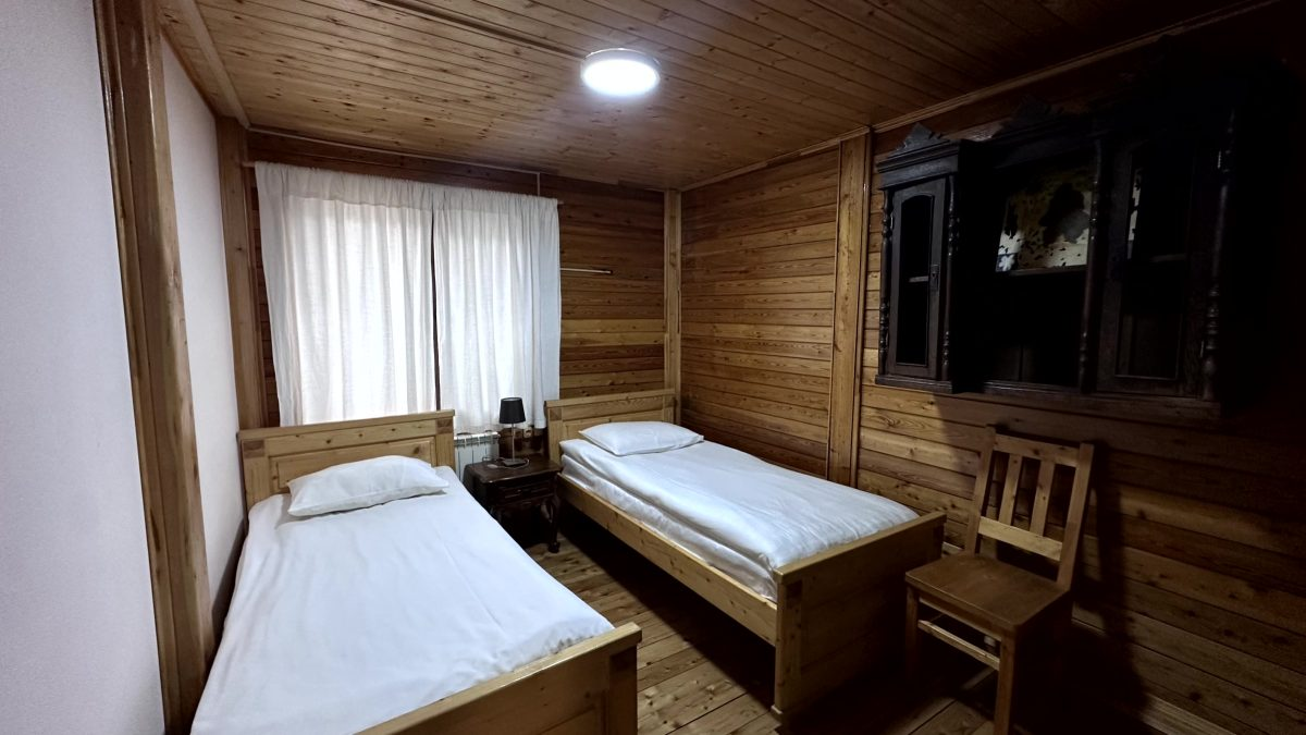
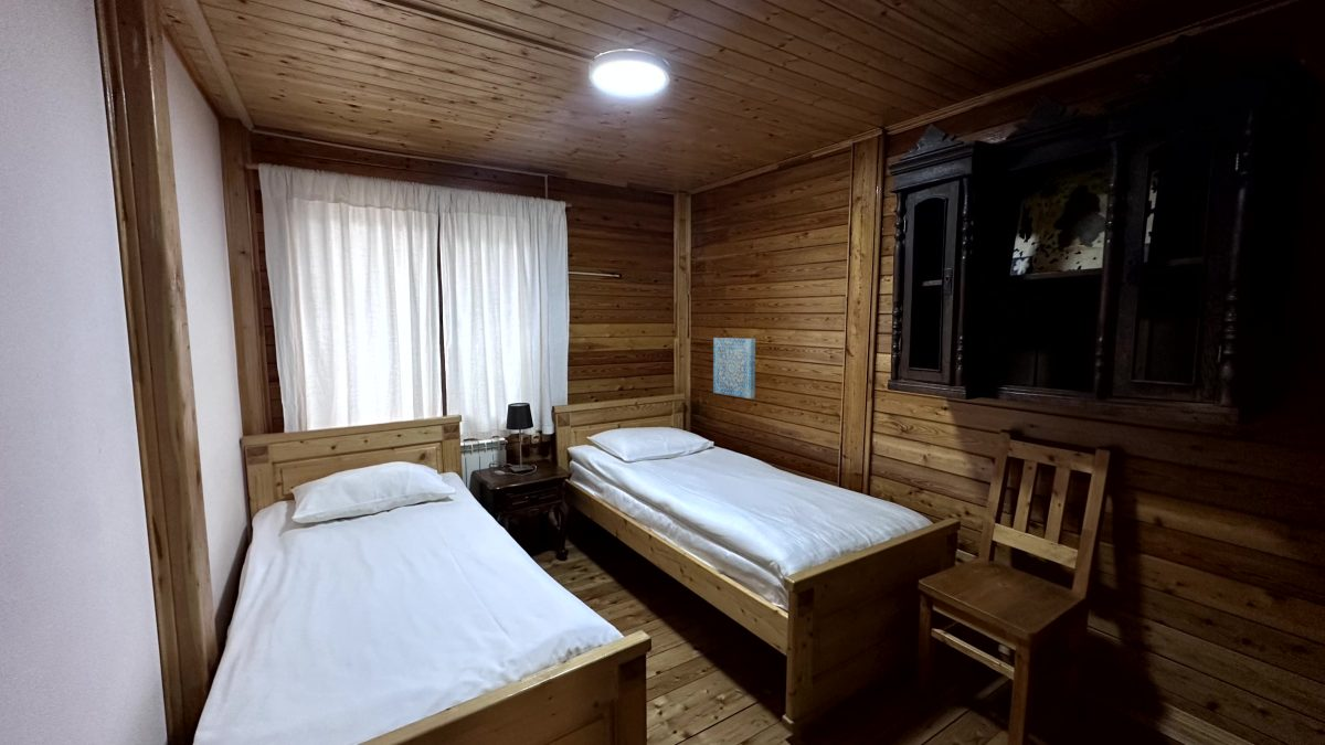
+ wall art [712,337,756,400]
